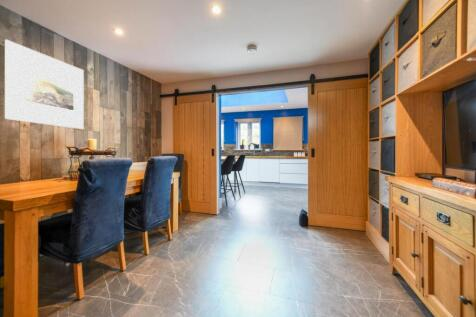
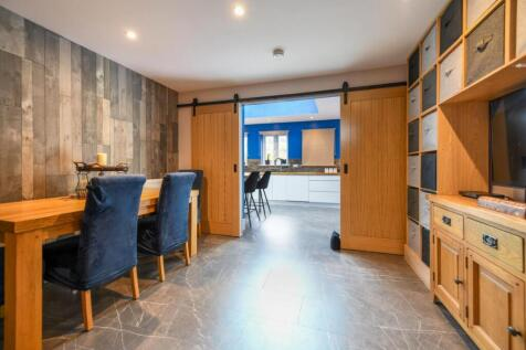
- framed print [3,38,85,130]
